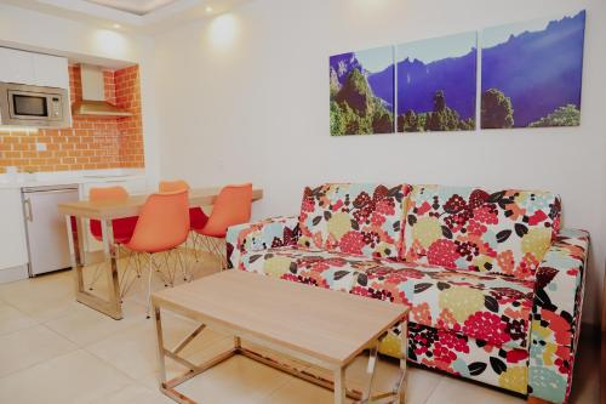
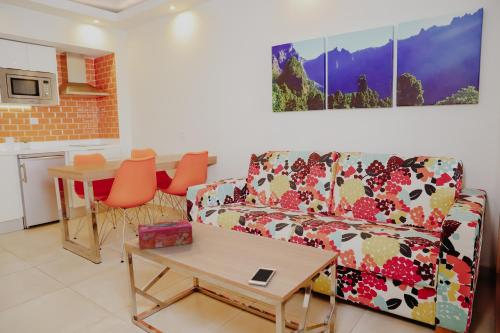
+ cell phone [247,266,277,287]
+ tissue box [137,218,194,251]
